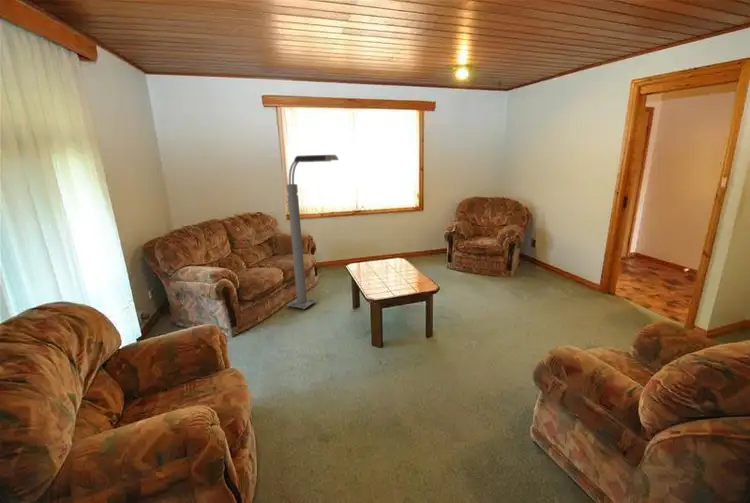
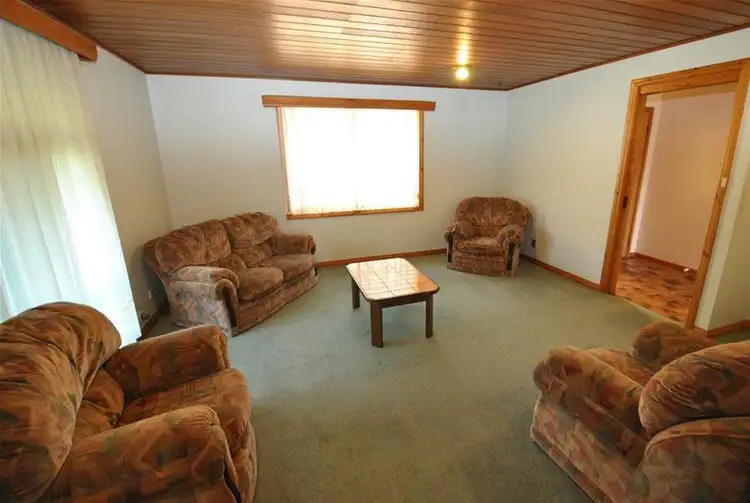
- floor lamp [286,154,339,311]
